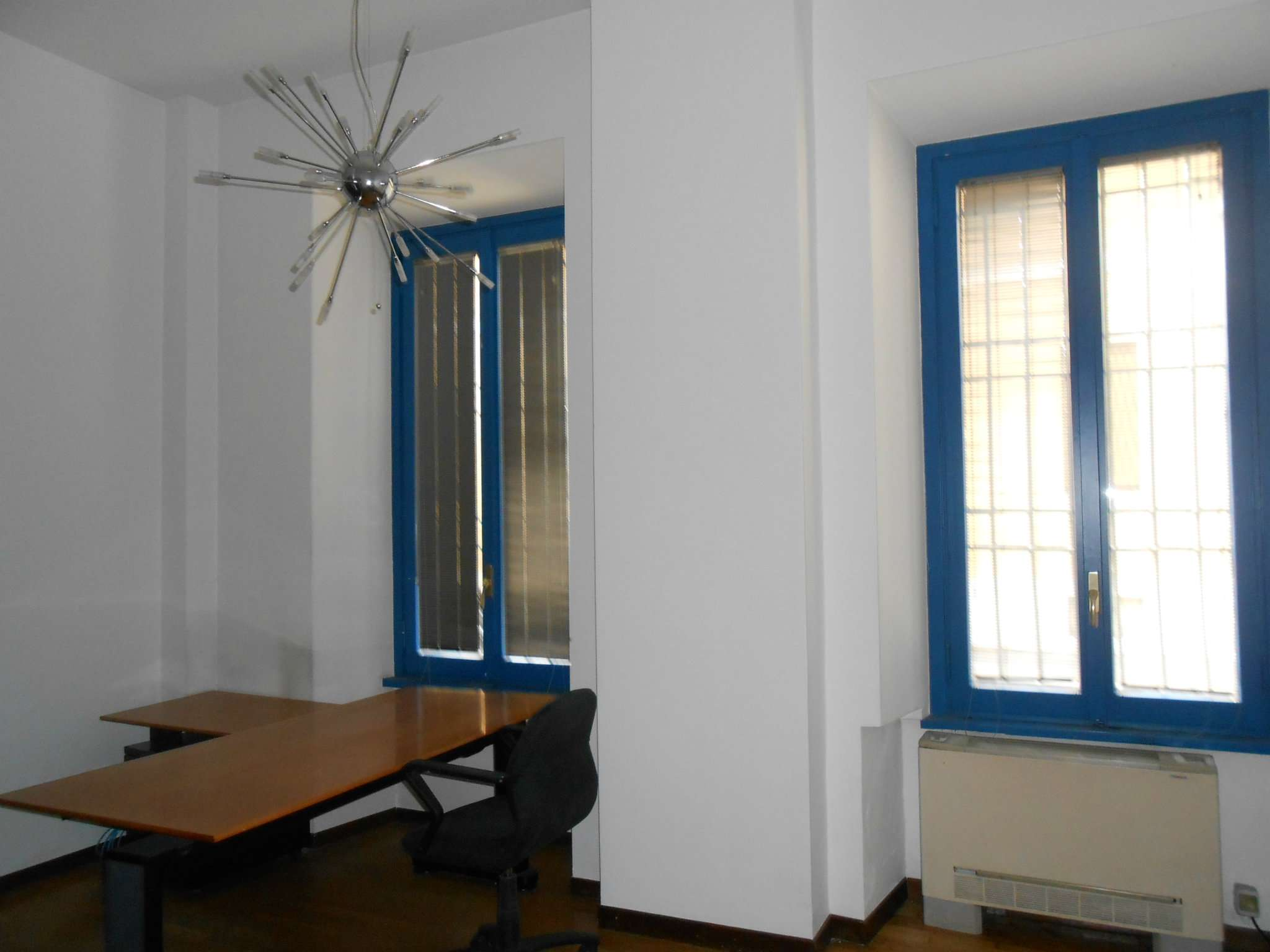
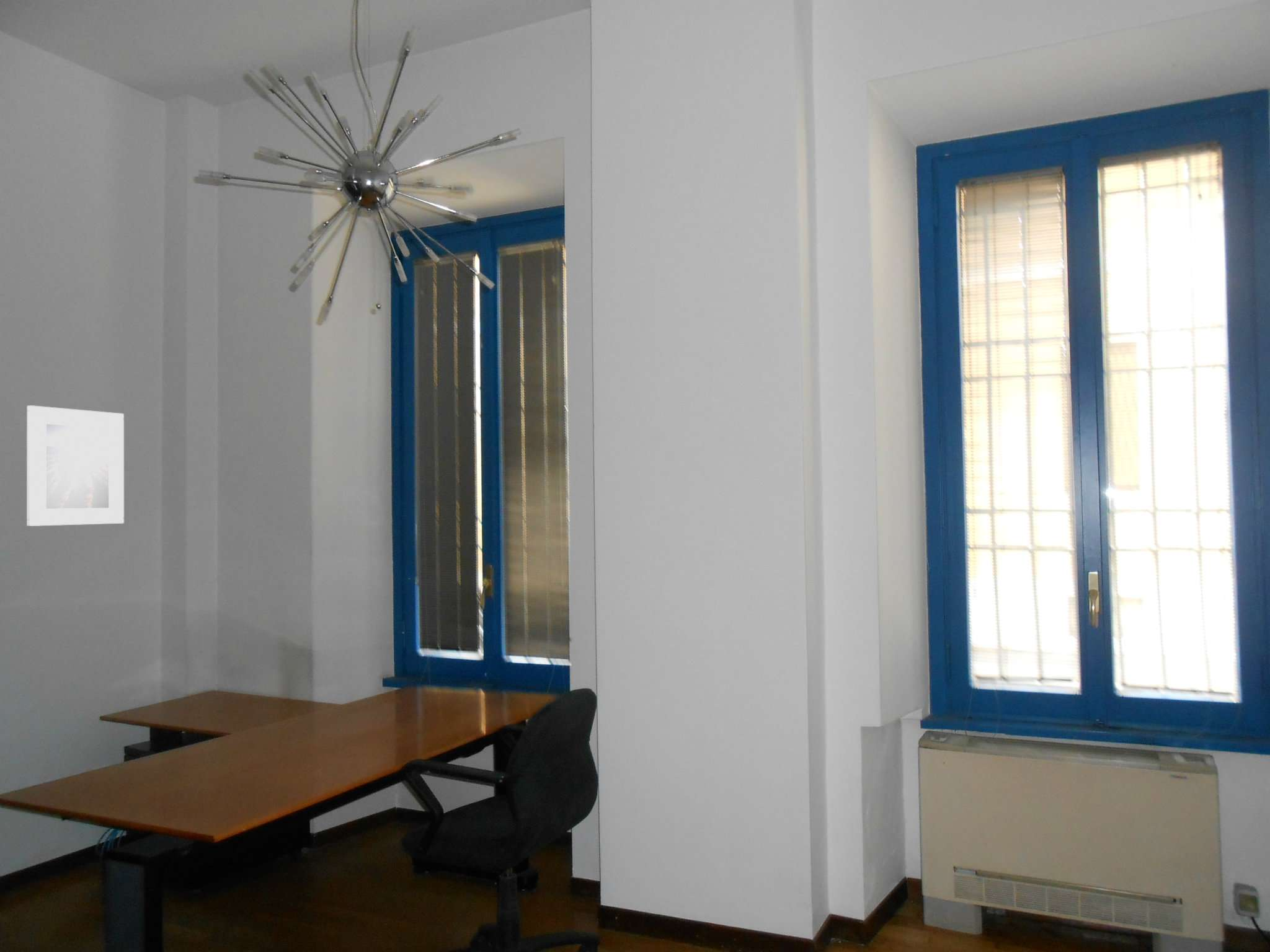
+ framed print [26,405,125,527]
